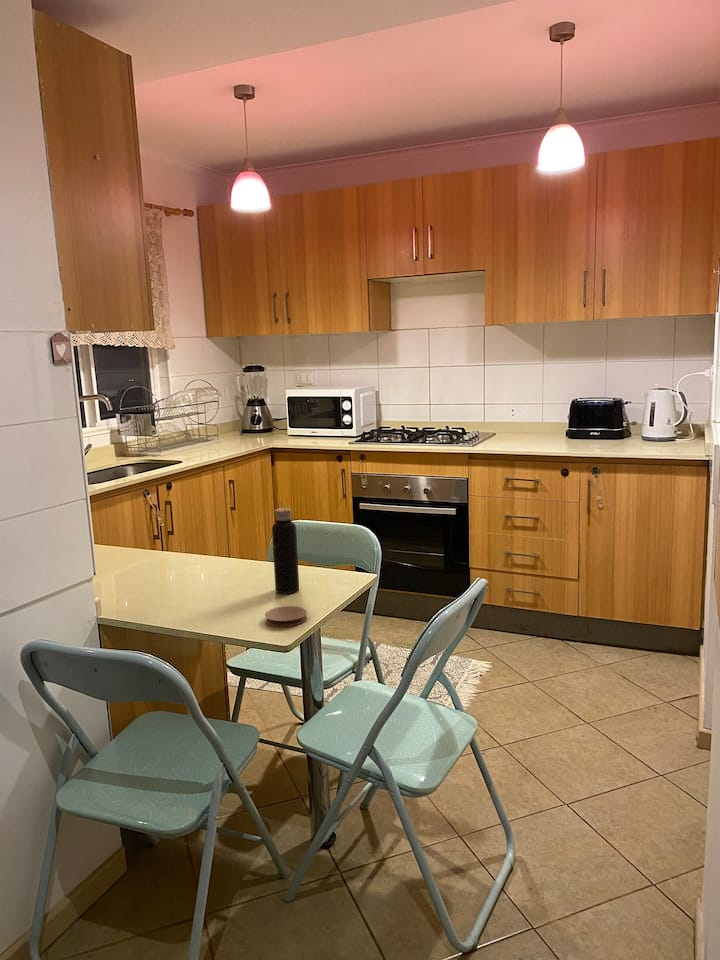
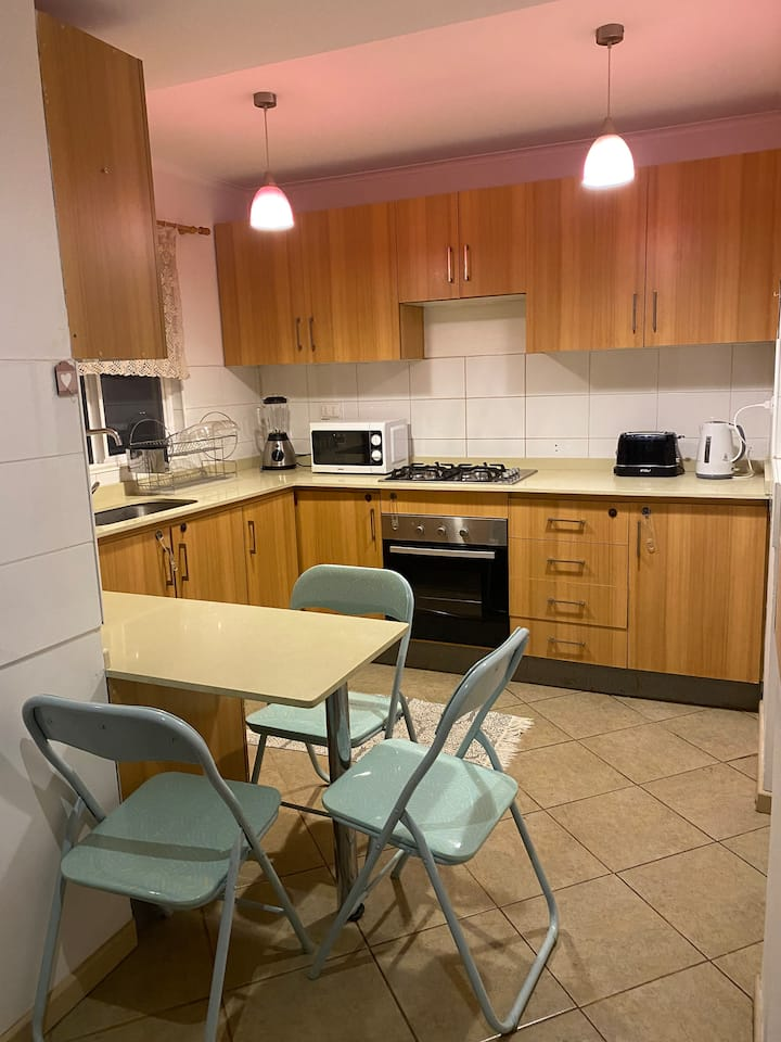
- water bottle [271,500,300,595]
- coaster [264,605,308,627]
